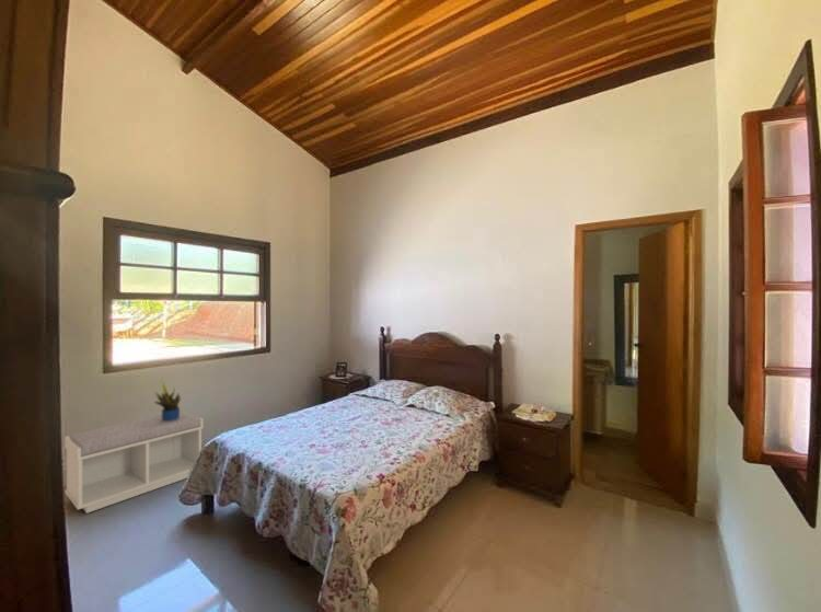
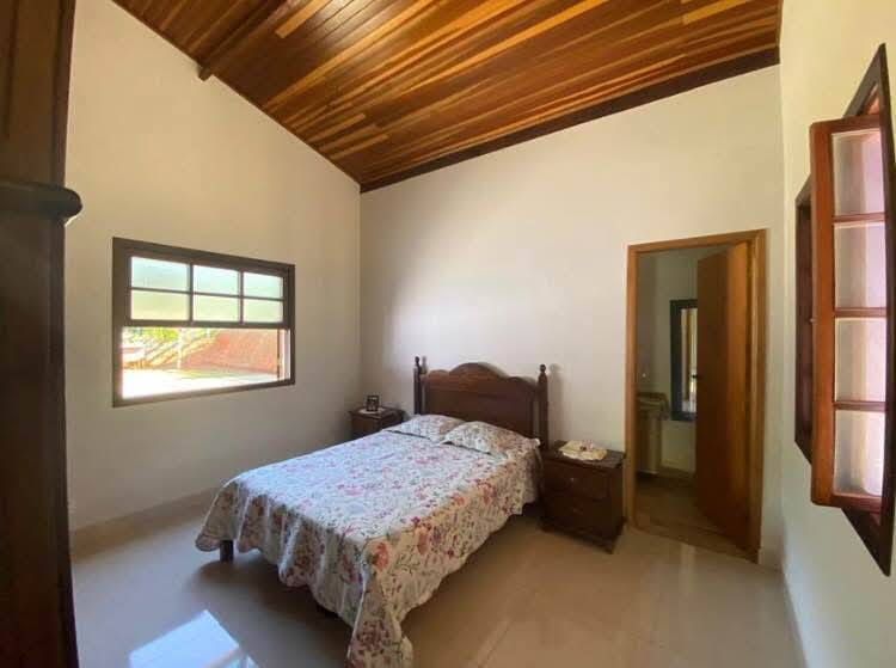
- bench [63,409,205,515]
- potted plant [153,379,182,422]
